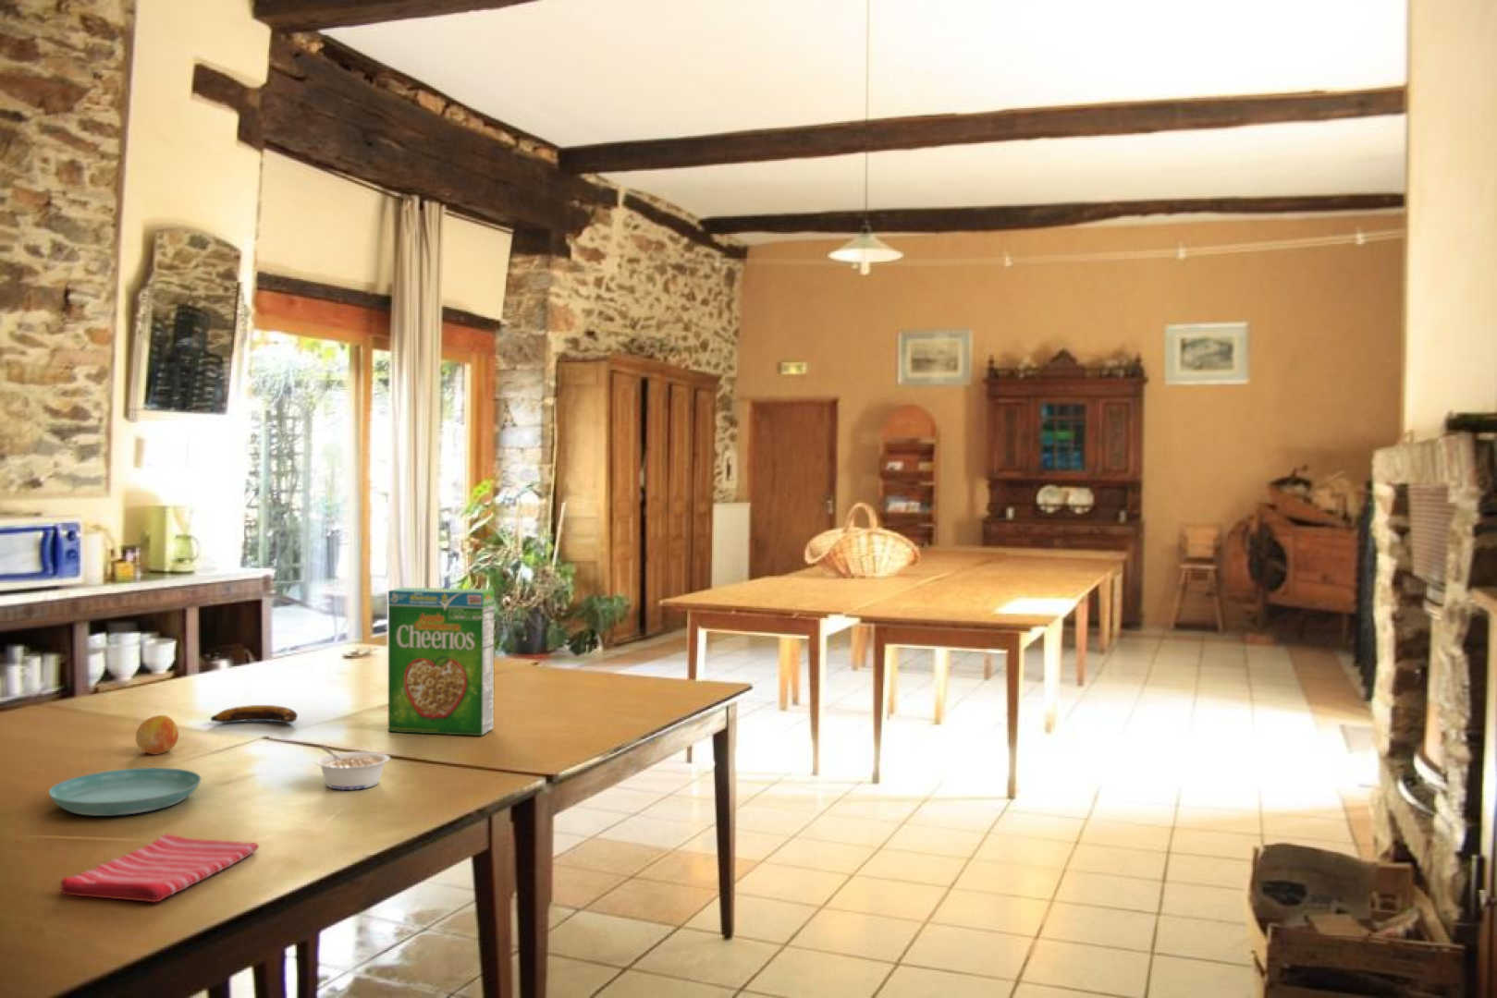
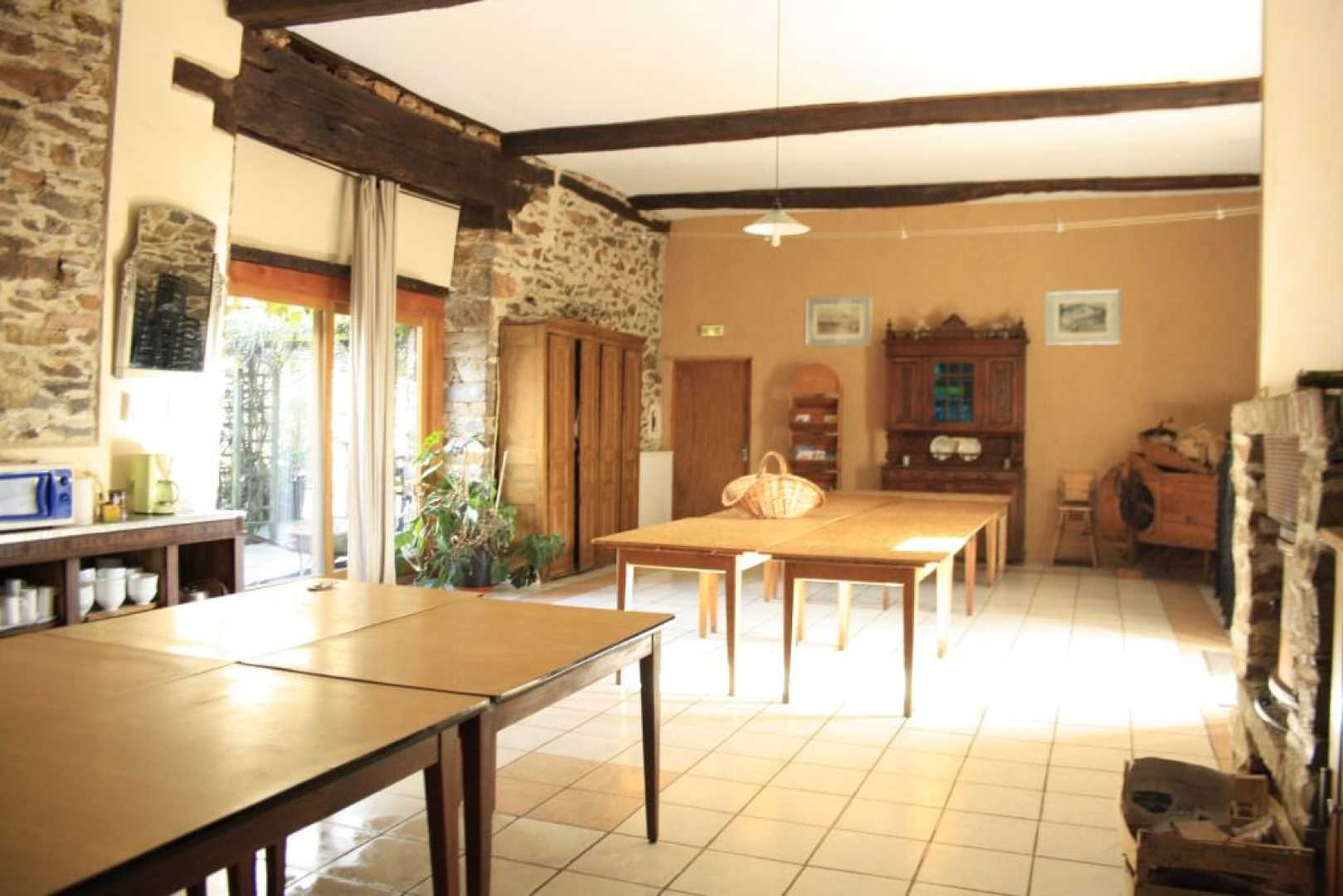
- cereal box [388,587,496,736]
- legume [314,746,391,791]
- dish towel [59,832,260,903]
- saucer [48,767,203,816]
- banana [210,704,299,724]
- fruit [135,714,179,756]
